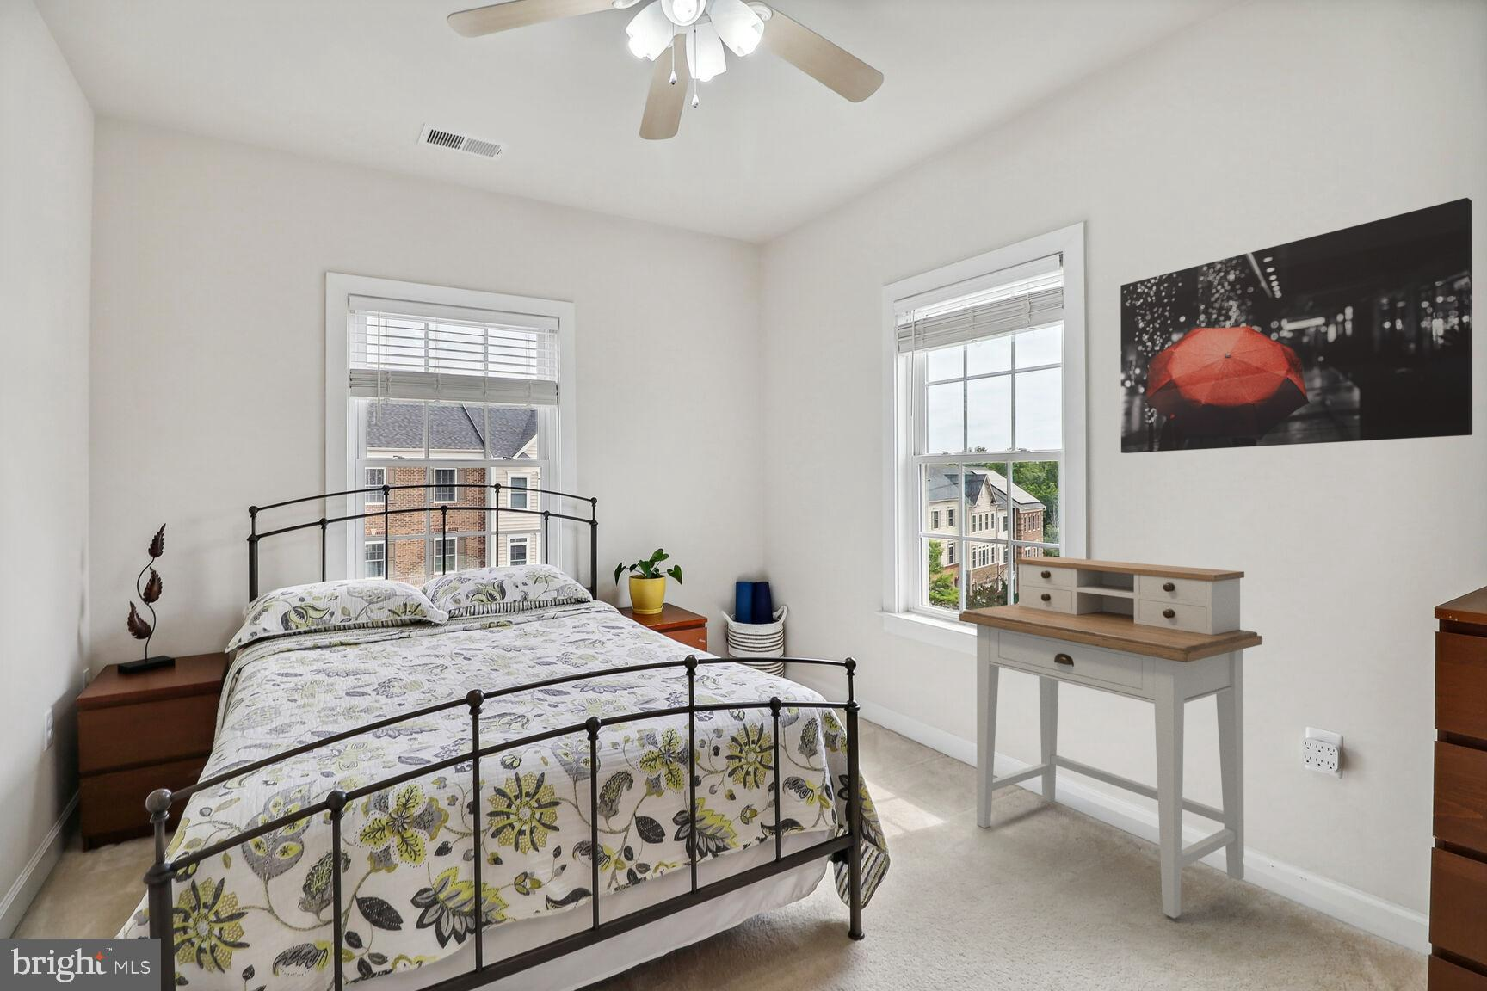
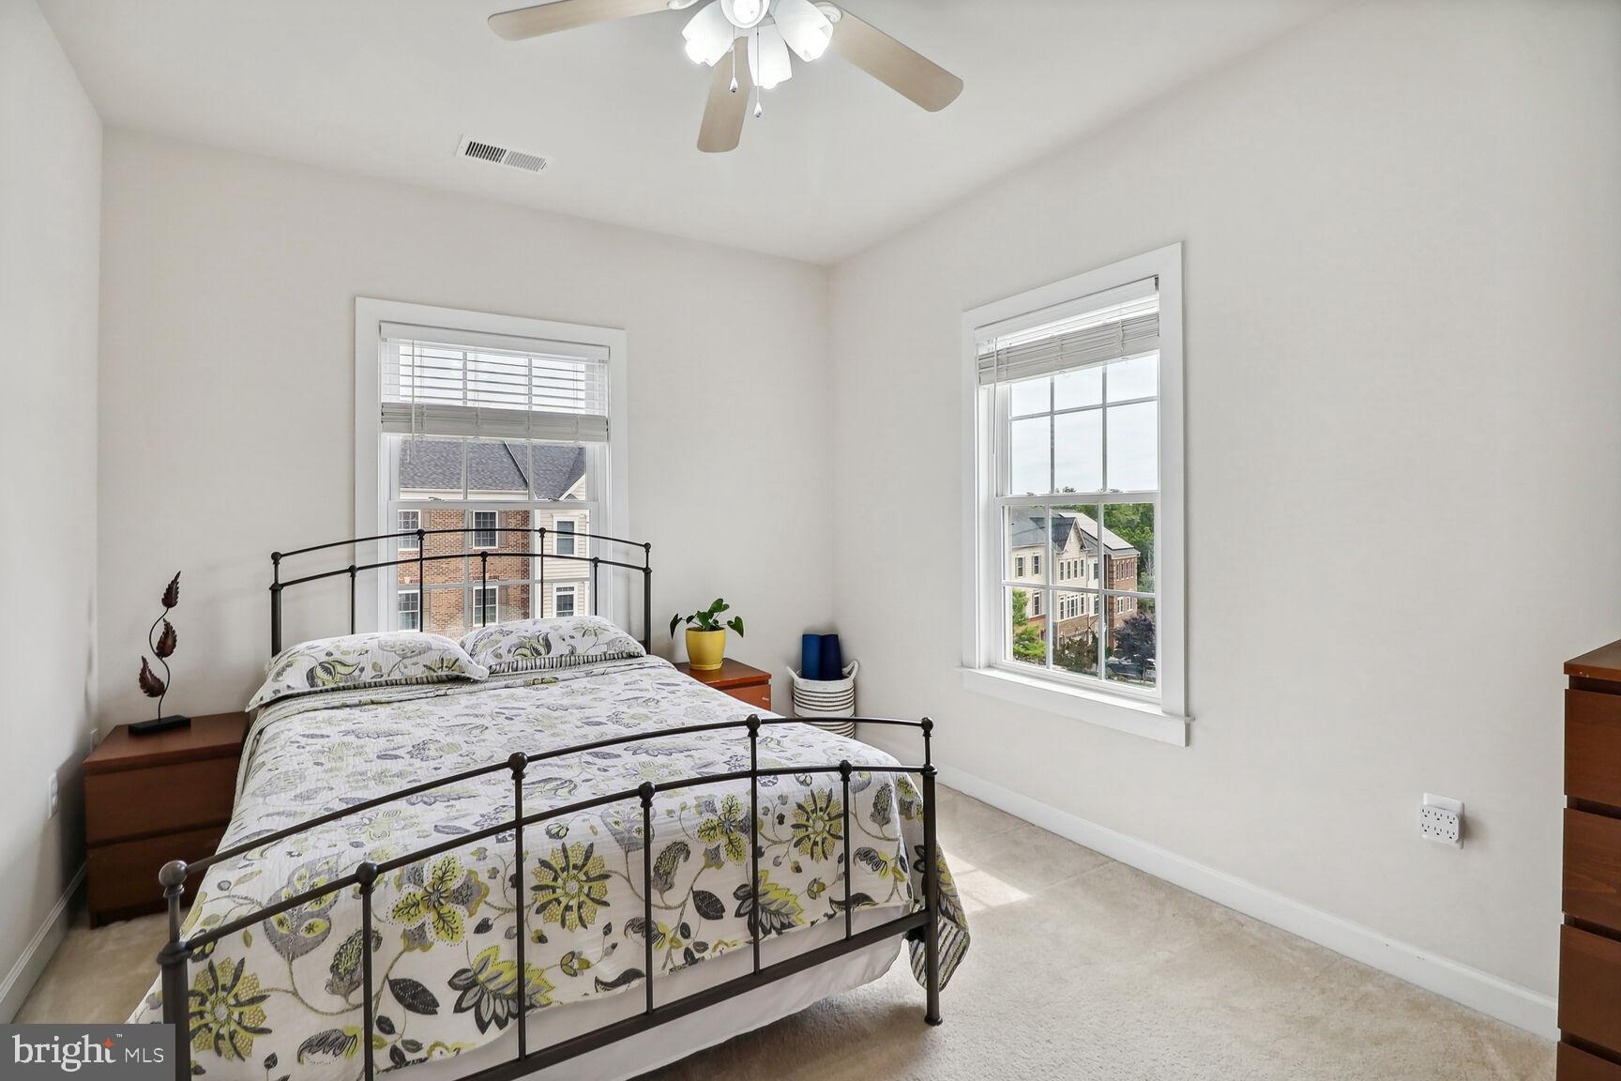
- desk [958,555,1264,919]
- wall art [1120,197,1474,455]
